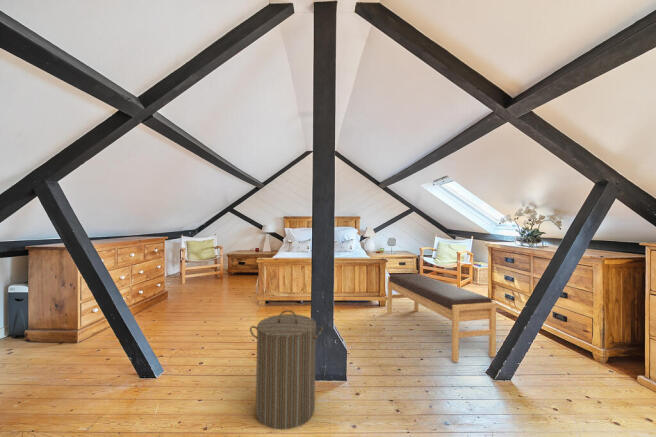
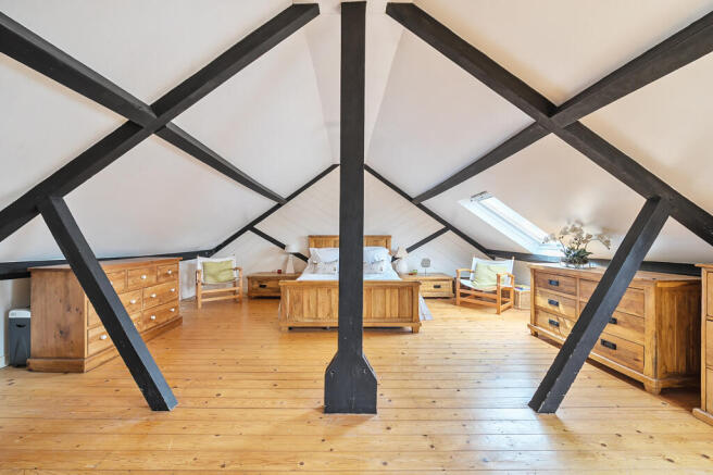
- laundry hamper [249,309,324,431]
- bench [386,273,497,363]
